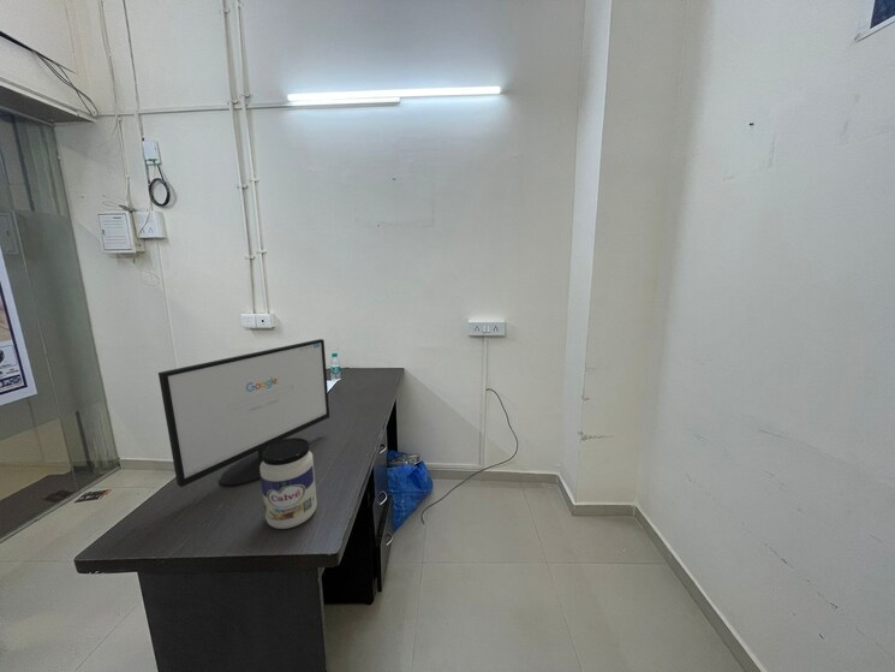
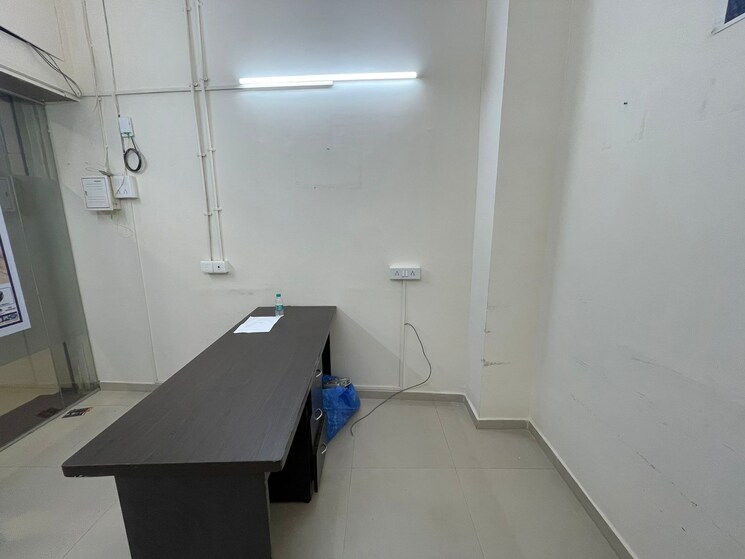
- computer monitor [157,338,330,488]
- jar [259,436,318,530]
